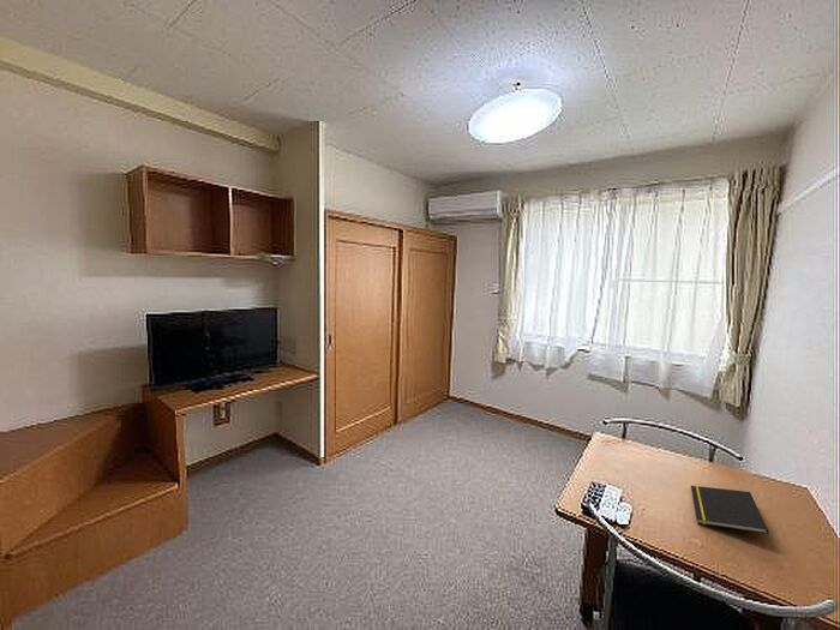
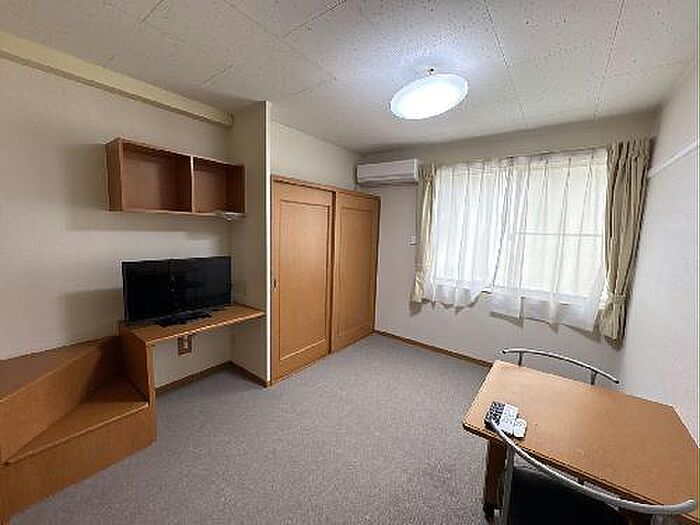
- notepad [690,485,770,535]
